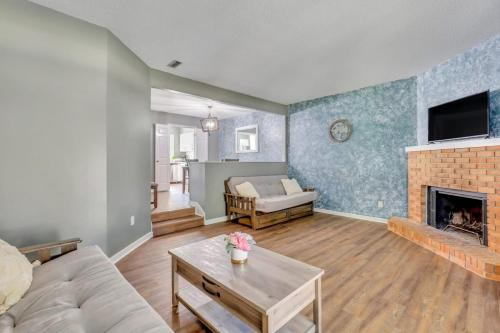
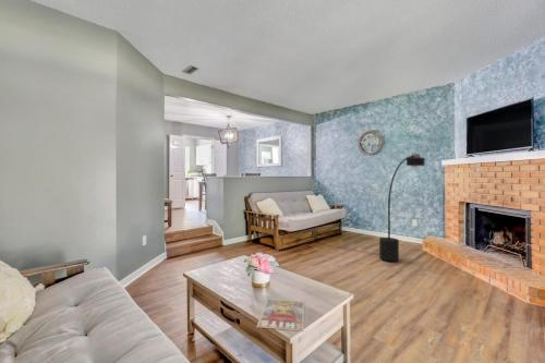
+ magazine [256,298,305,332]
+ floor lamp [291,153,426,263]
